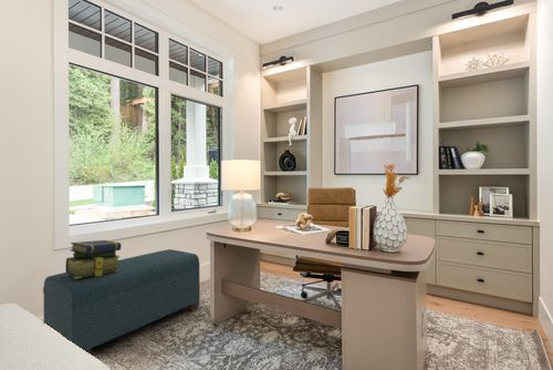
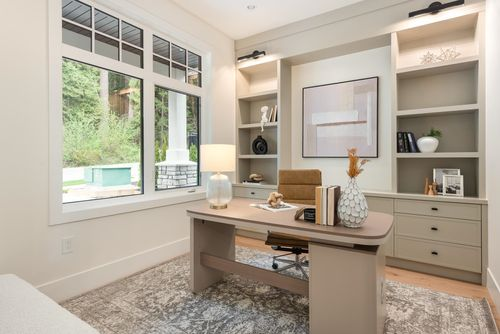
- bench [42,248,201,353]
- stack of books [64,239,123,279]
